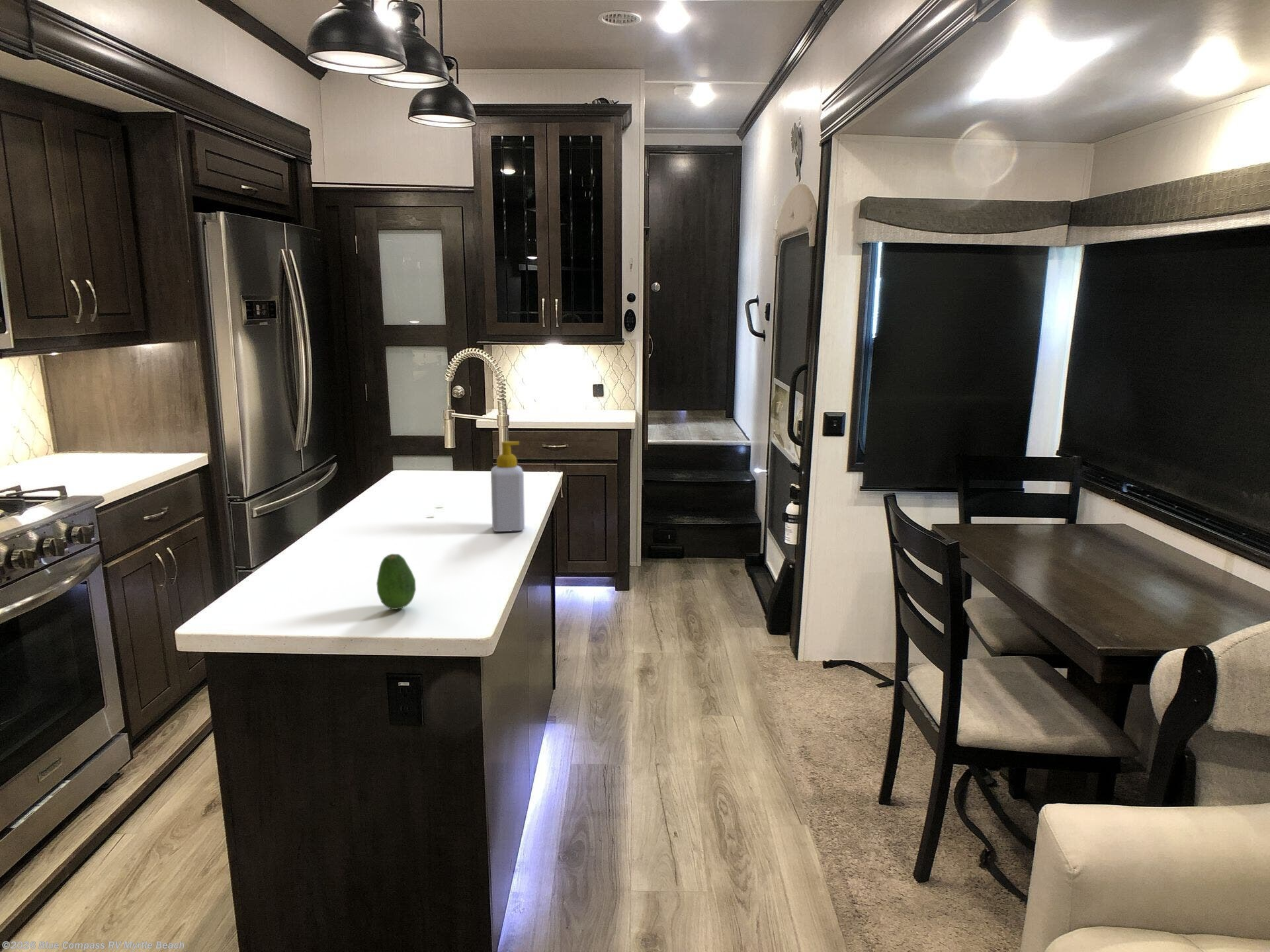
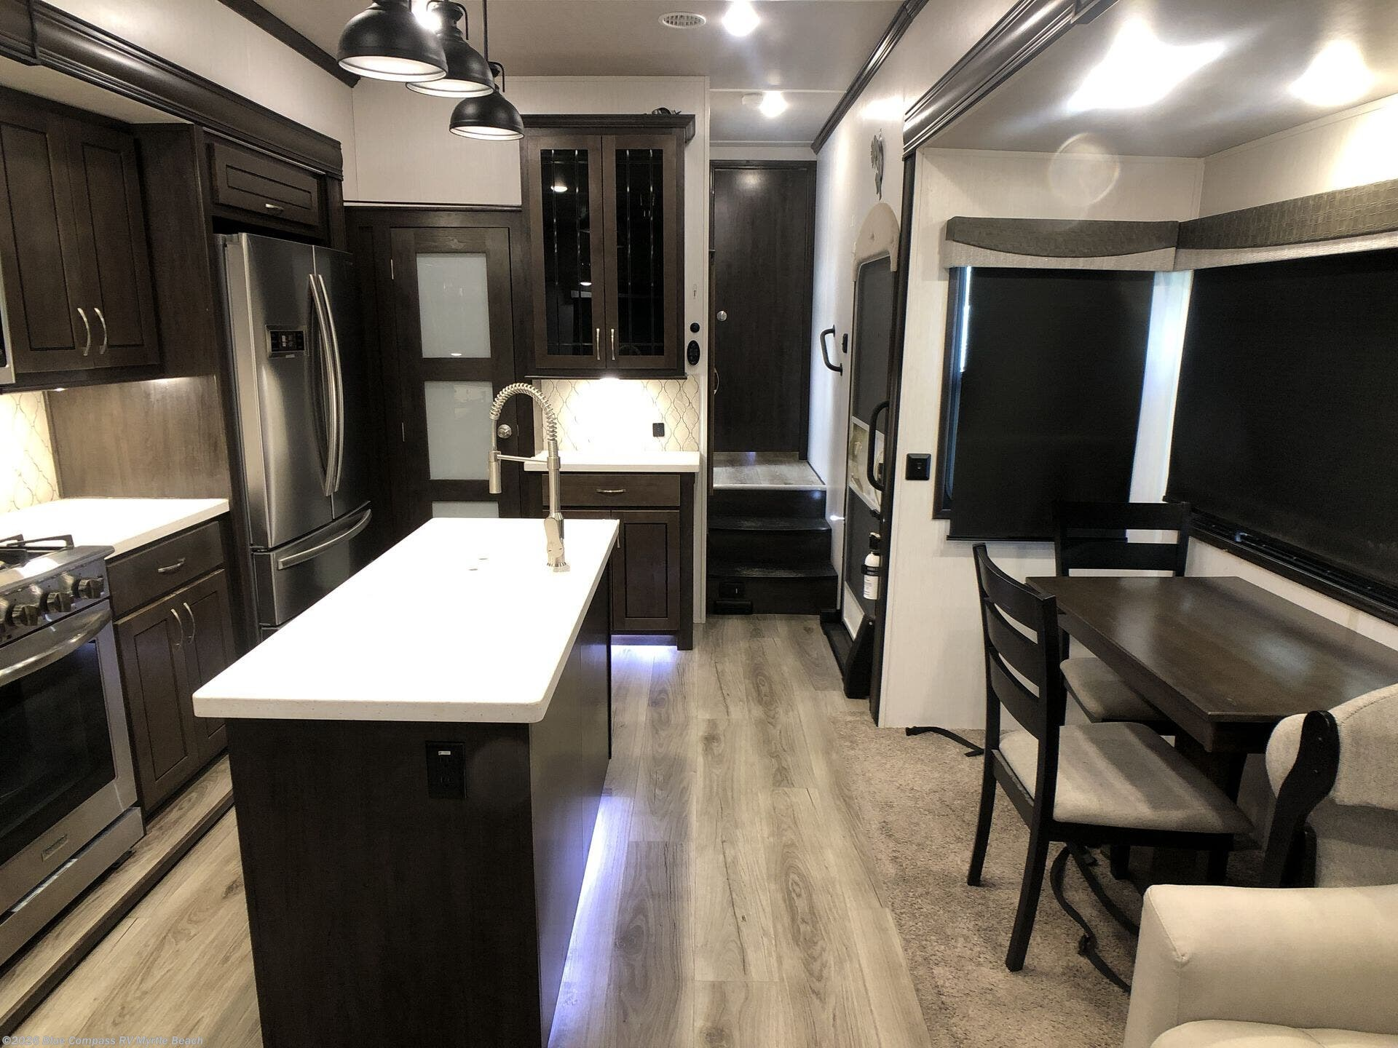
- soap bottle [490,440,525,532]
- fruit [376,553,417,610]
